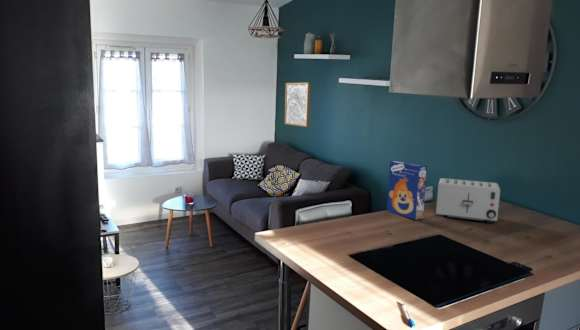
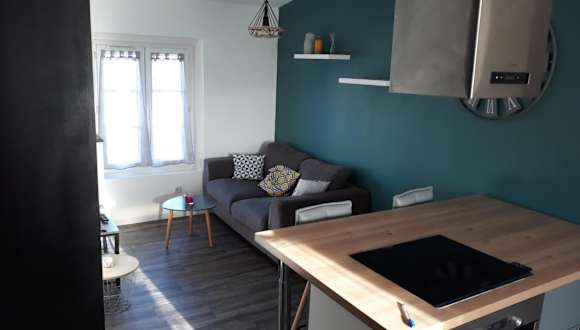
- cereal box [386,160,428,221]
- wall art [284,82,312,128]
- toaster [435,177,501,223]
